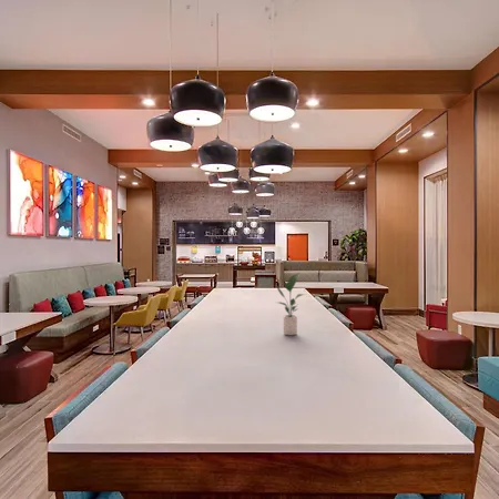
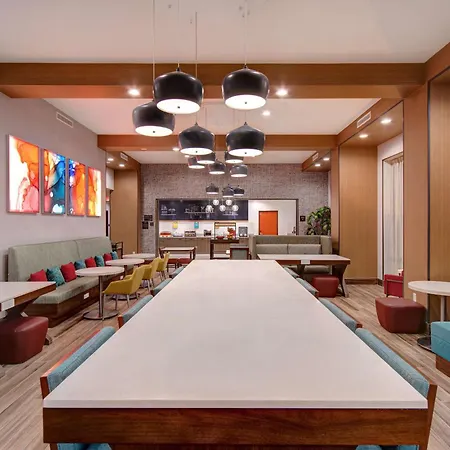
- potted plant [275,272,307,336]
